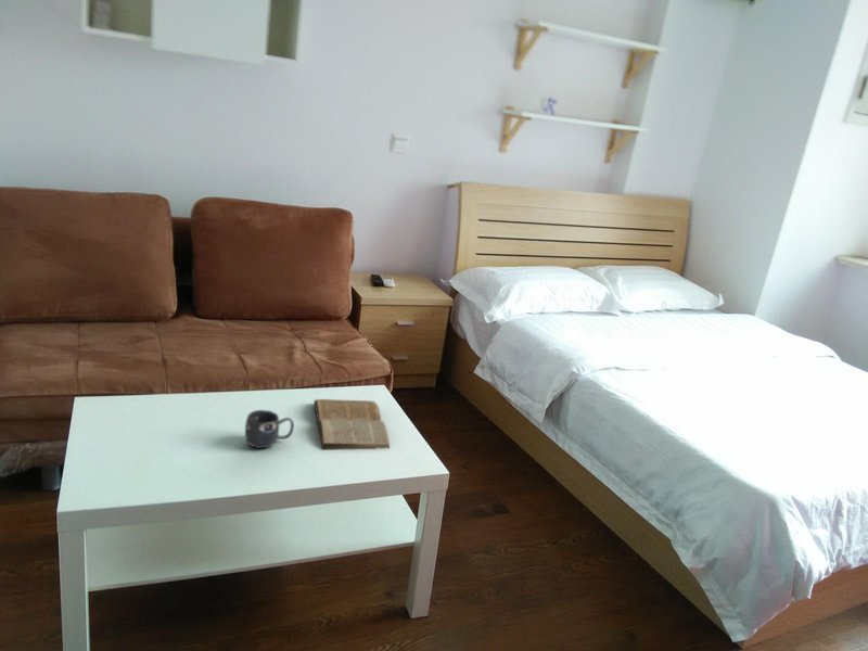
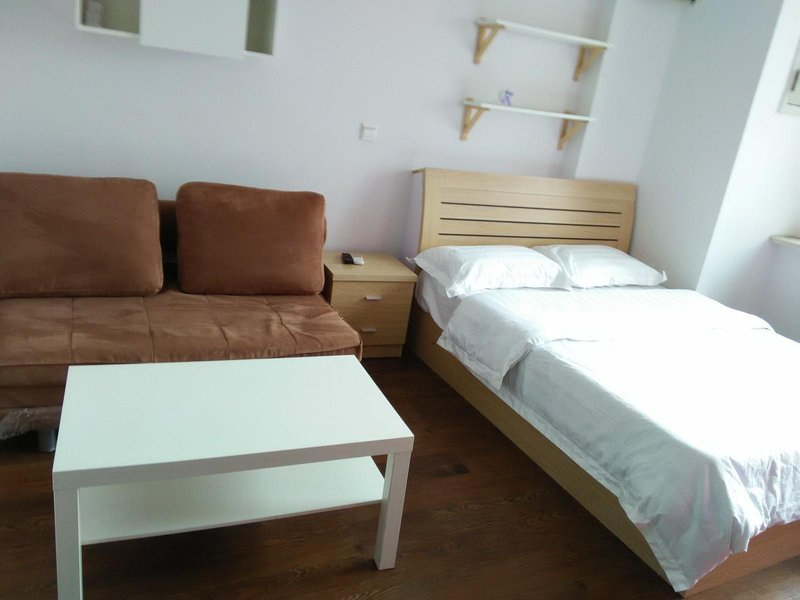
- mug [244,409,295,449]
- book [312,398,391,450]
